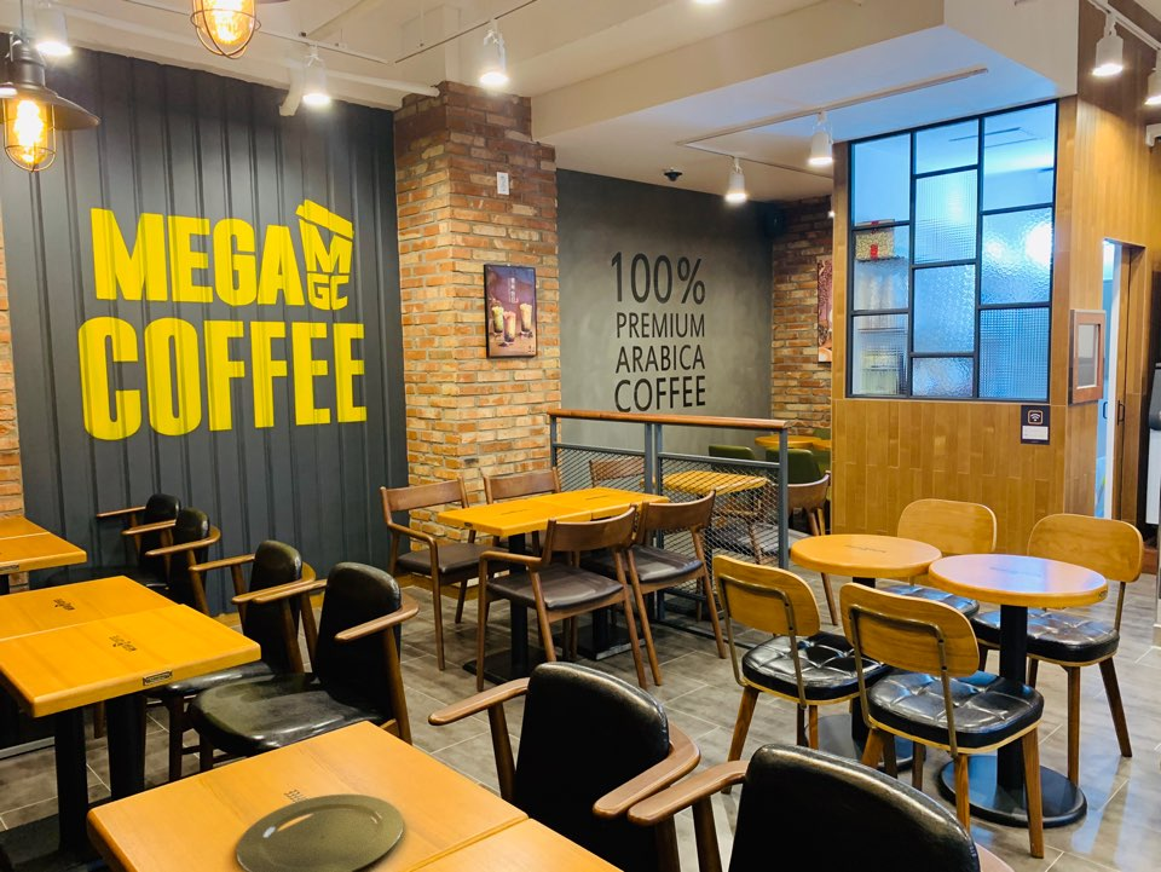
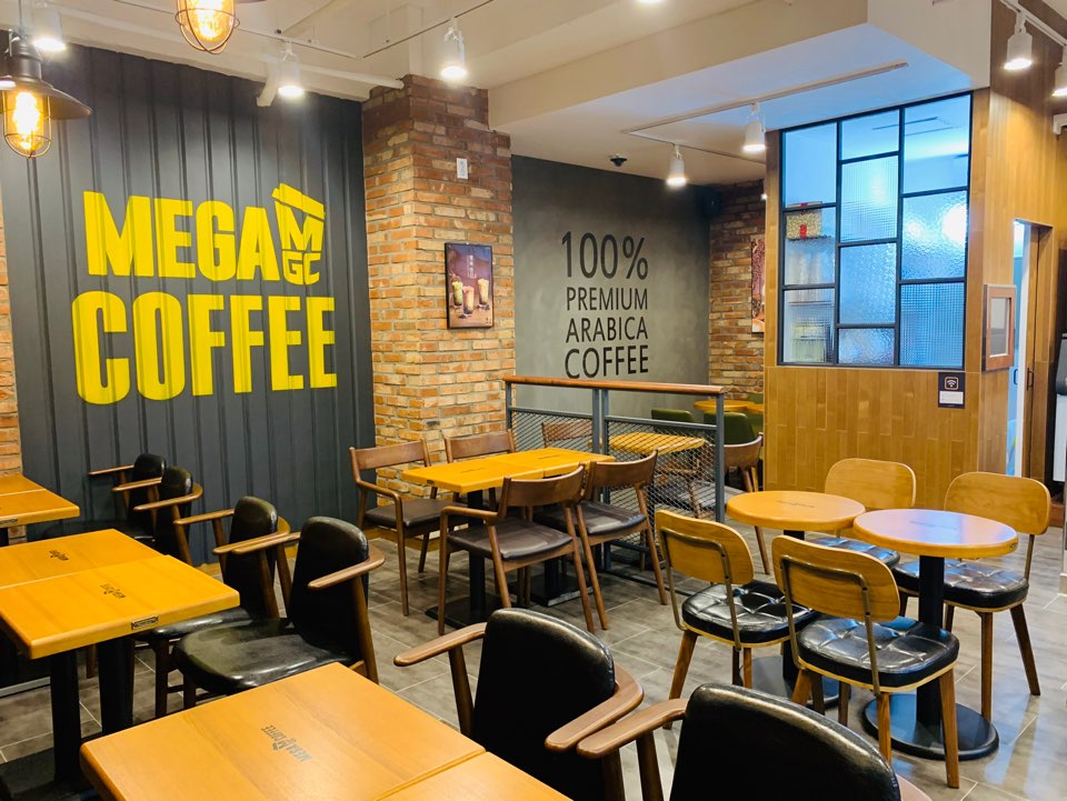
- plate [235,793,405,872]
